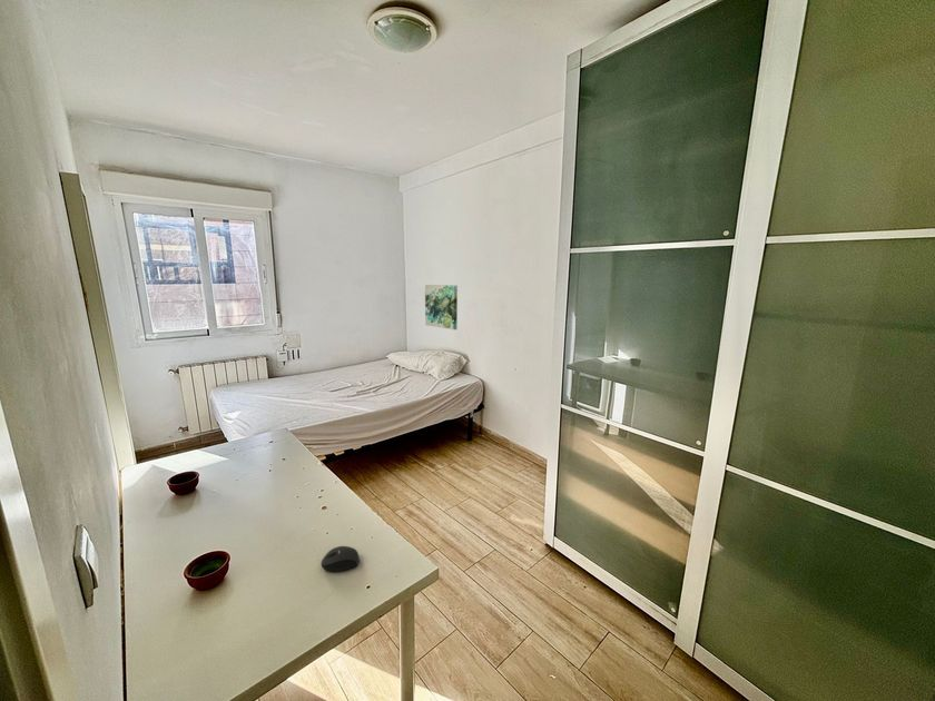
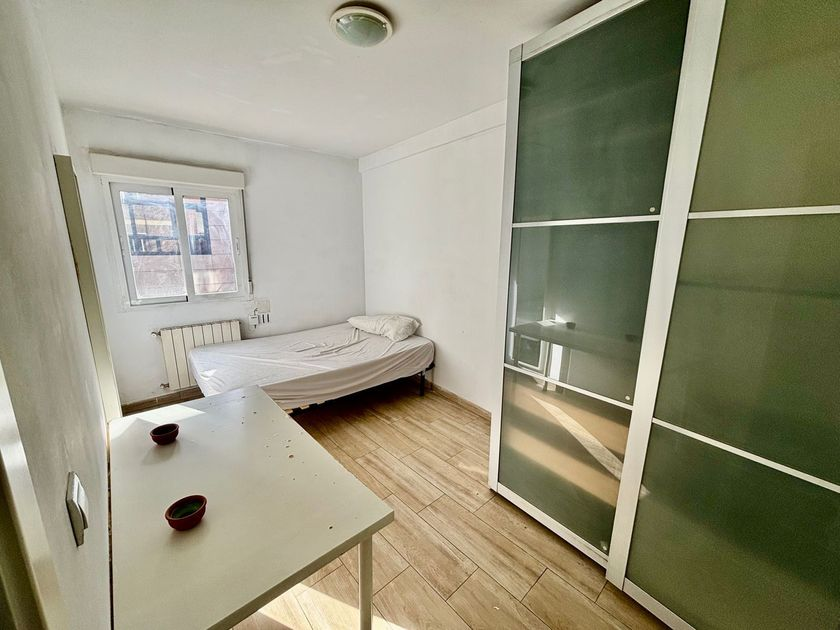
- mouse [319,545,361,572]
- wall art [424,284,459,330]
